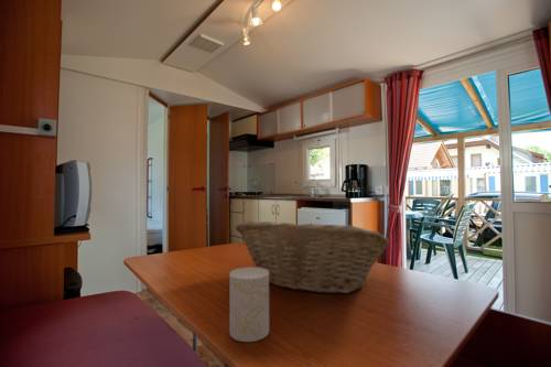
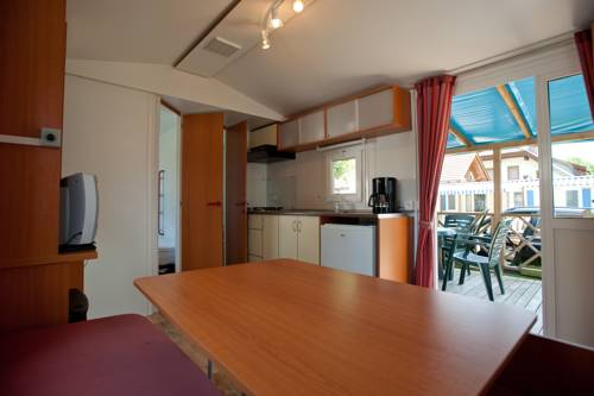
- fruit basket [235,220,390,294]
- cup [228,266,270,343]
